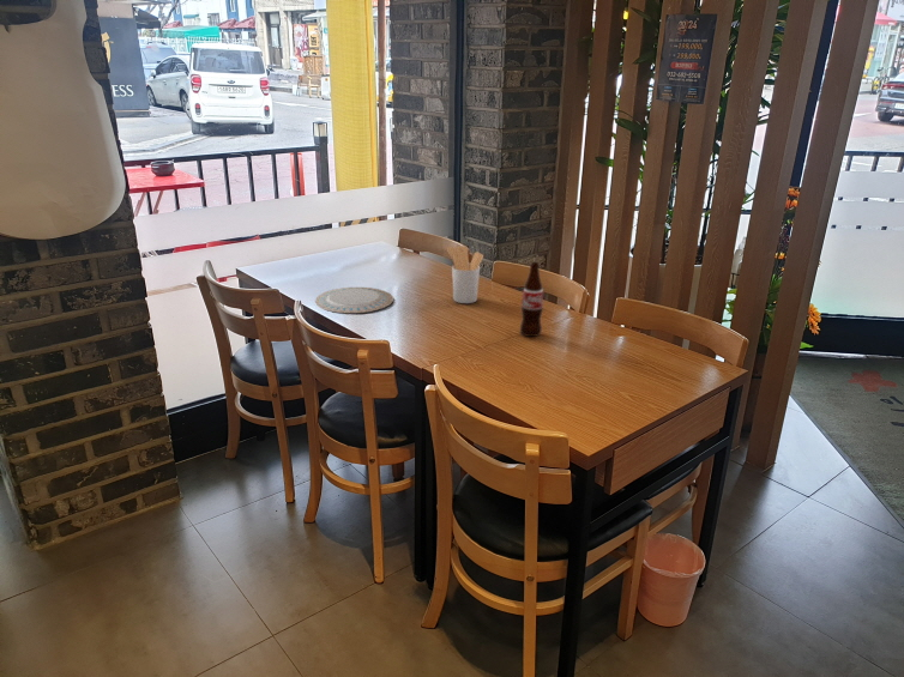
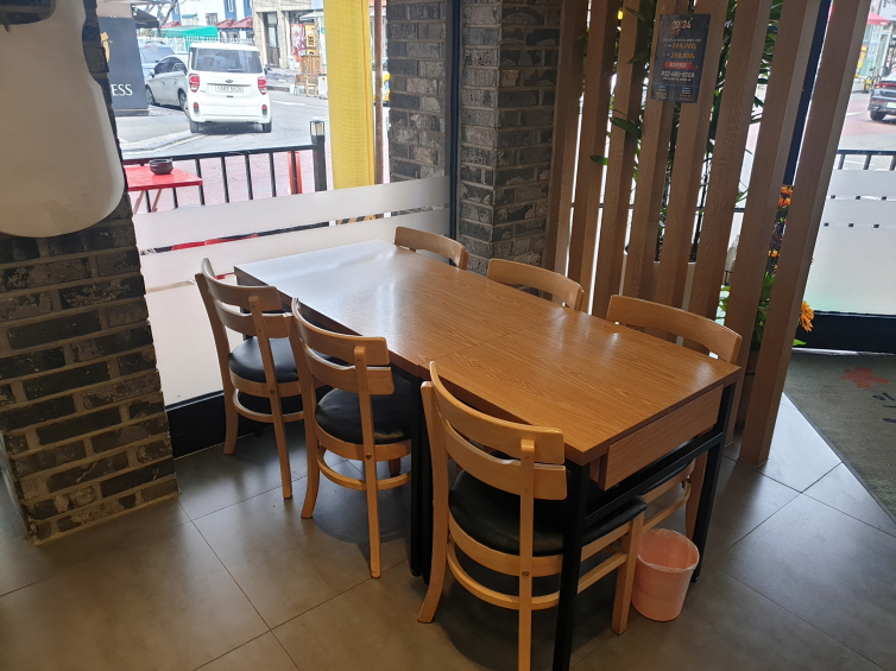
- utensil holder [446,244,484,304]
- bottle [519,261,544,338]
- chinaware [314,286,394,314]
